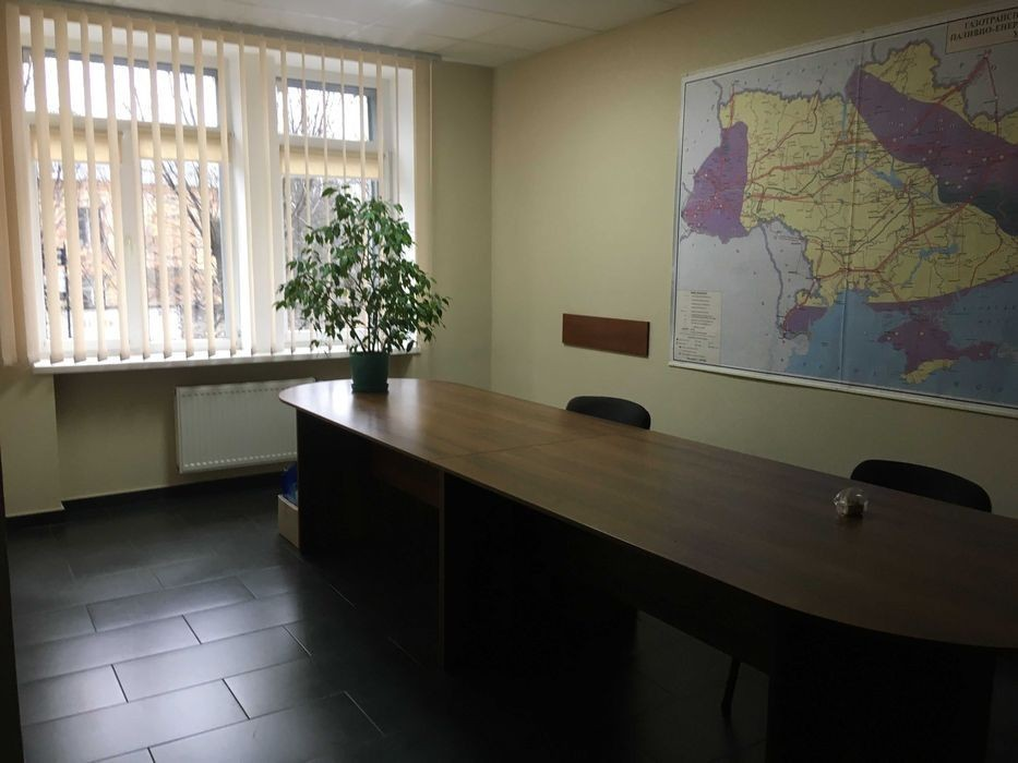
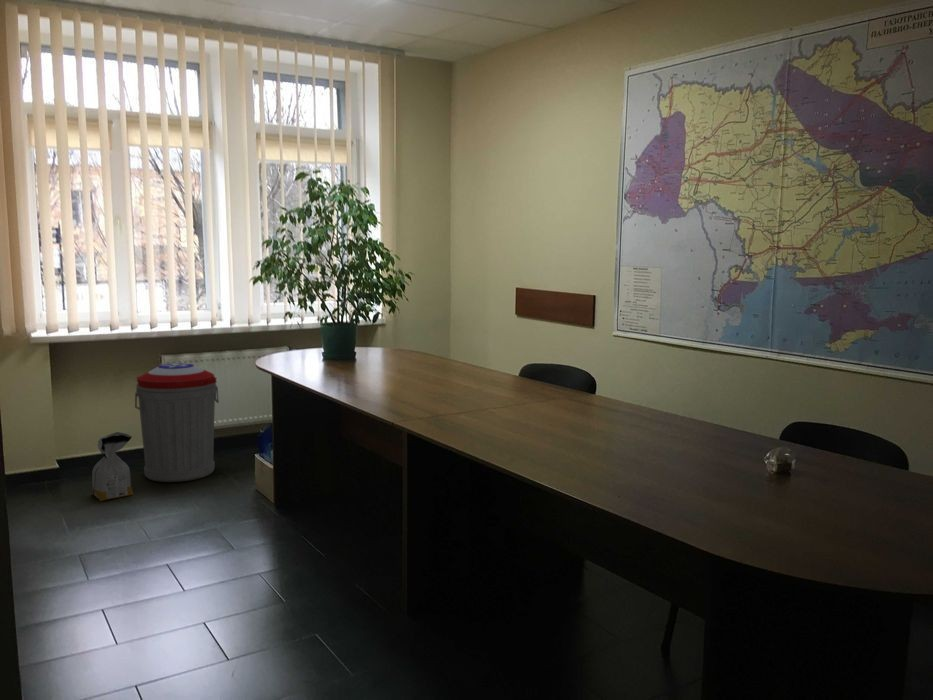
+ trash can [134,362,220,483]
+ bag [90,431,134,502]
